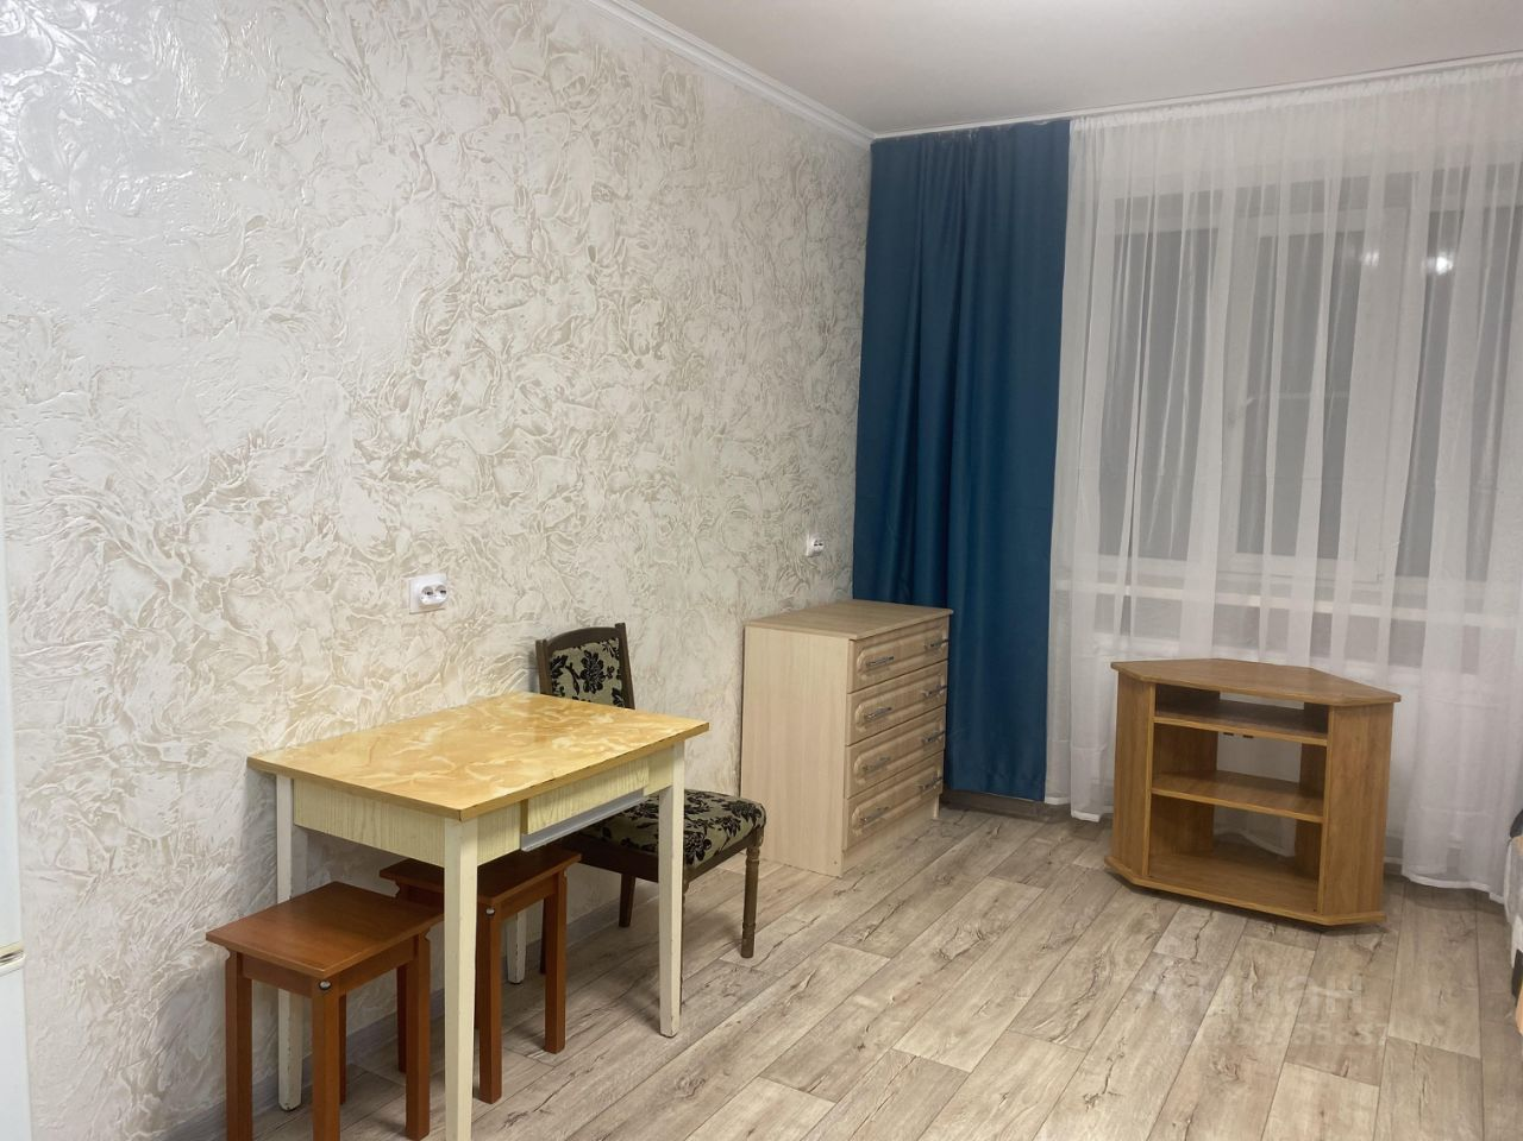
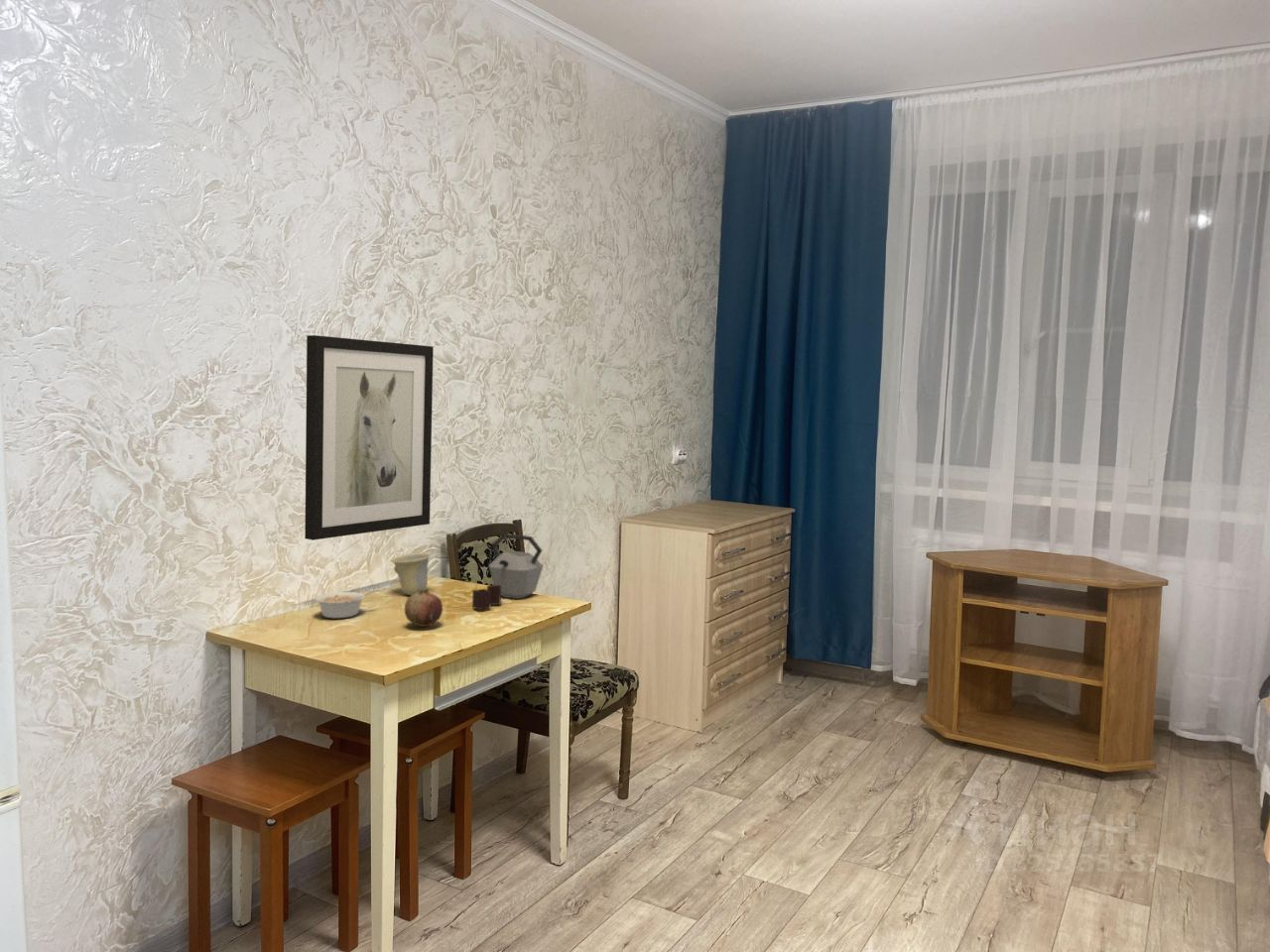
+ cup [390,552,432,596]
+ wall art [304,334,435,541]
+ legume [314,590,377,619]
+ fruit [404,588,444,628]
+ kettle [471,533,545,611]
